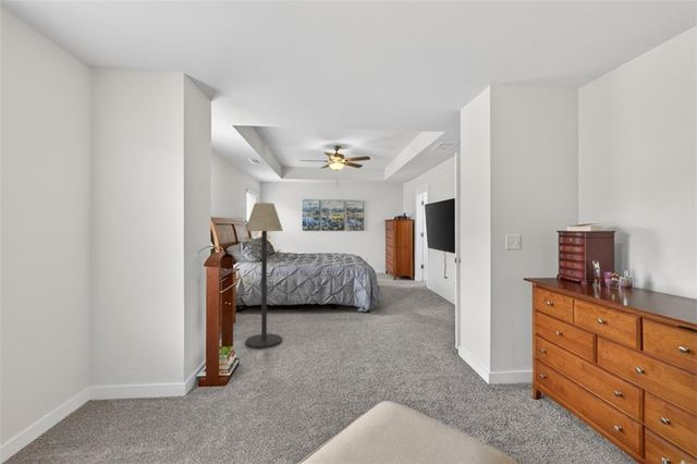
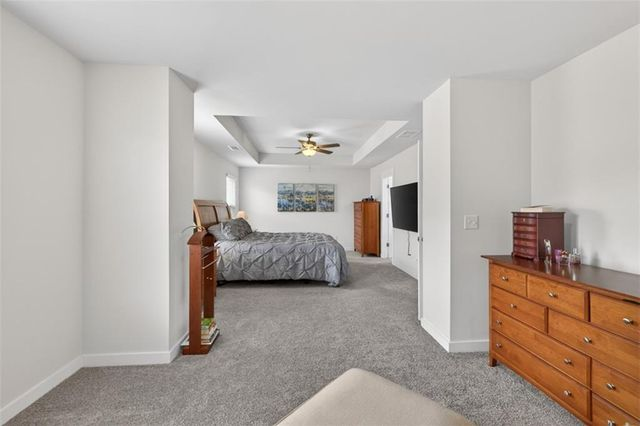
- floor lamp [244,202,283,349]
